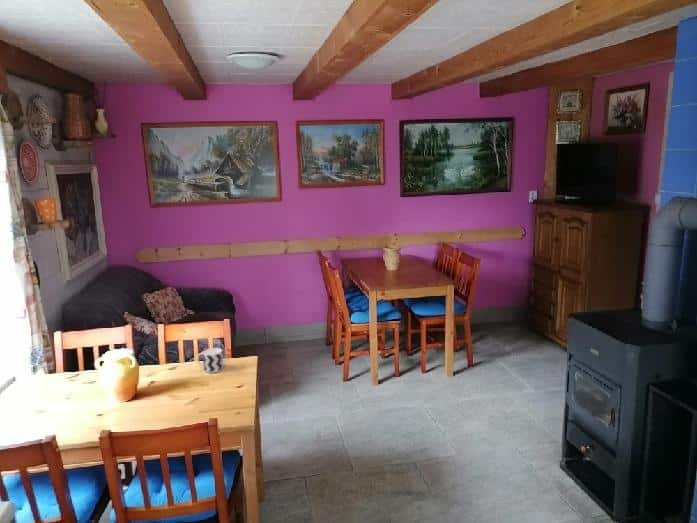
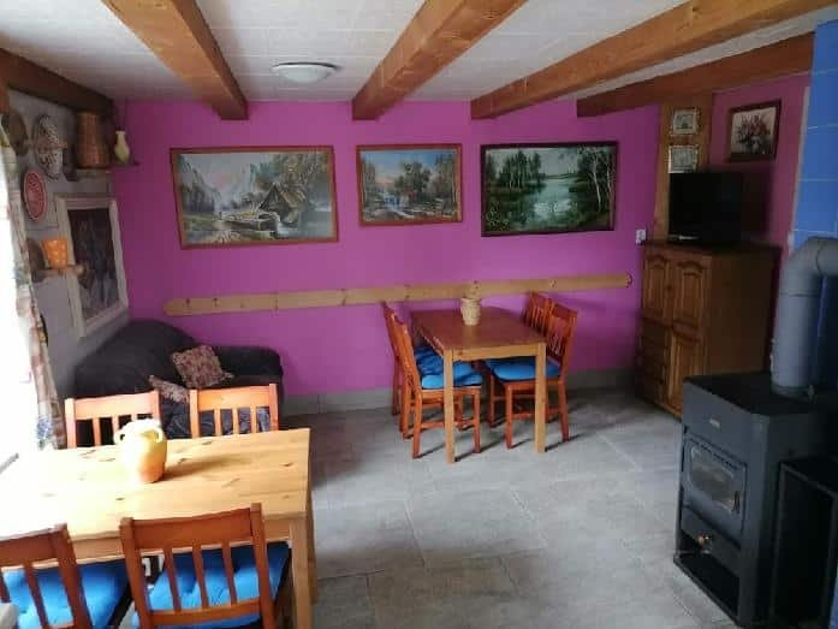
- cup [196,347,224,374]
